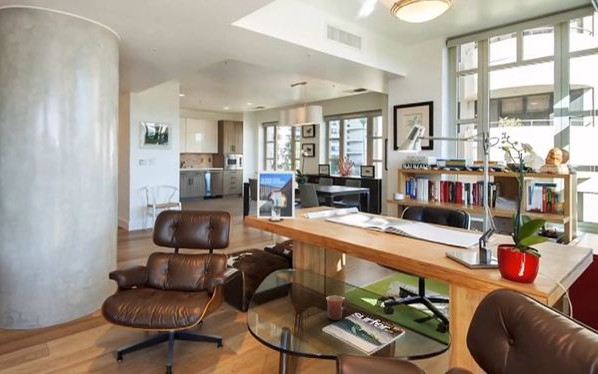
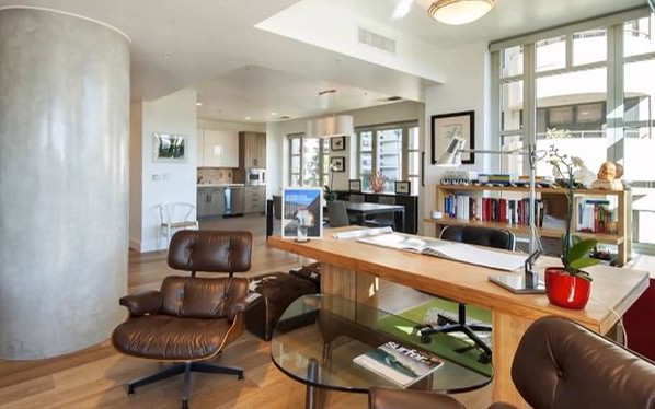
- mug [325,295,349,321]
